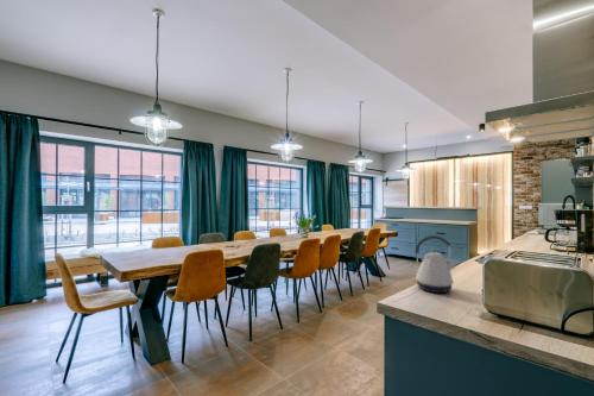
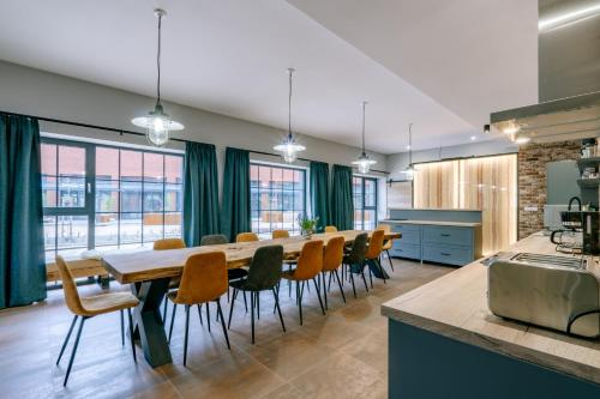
- kettle [411,234,460,294]
